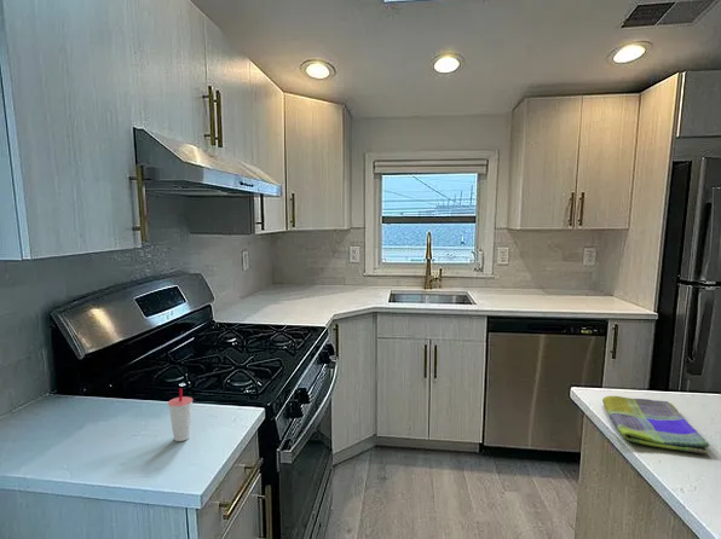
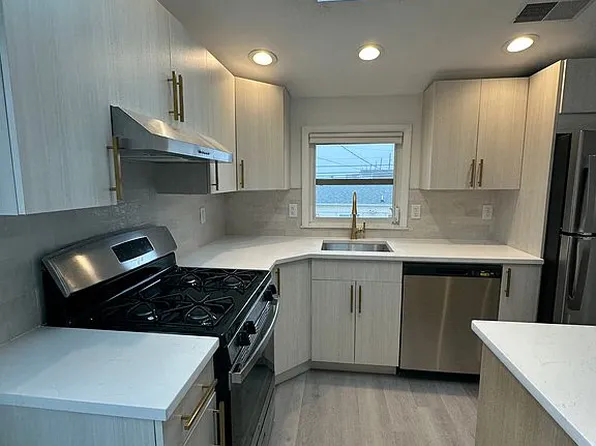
- dish towel [601,395,710,456]
- cup [167,387,194,442]
